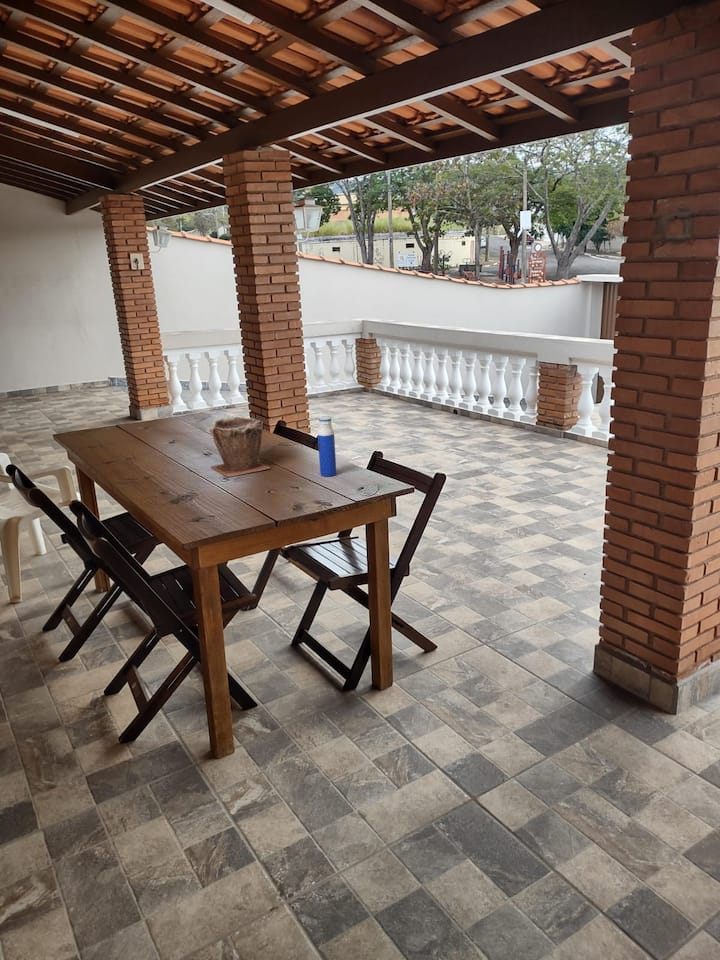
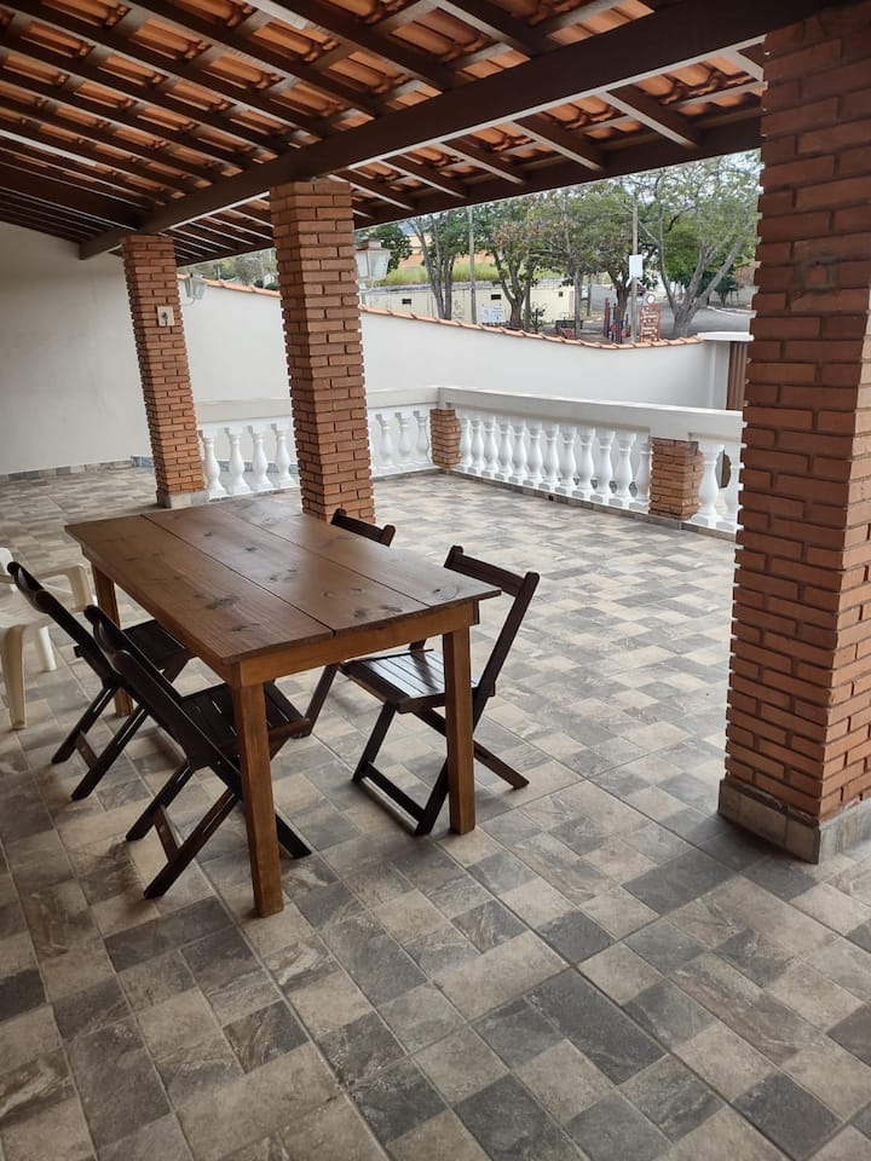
- plant pot [208,416,271,478]
- water bottle [317,416,337,477]
